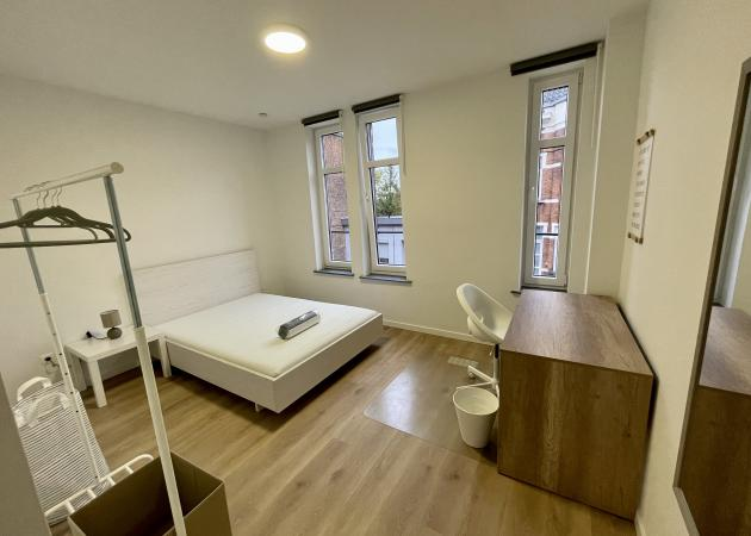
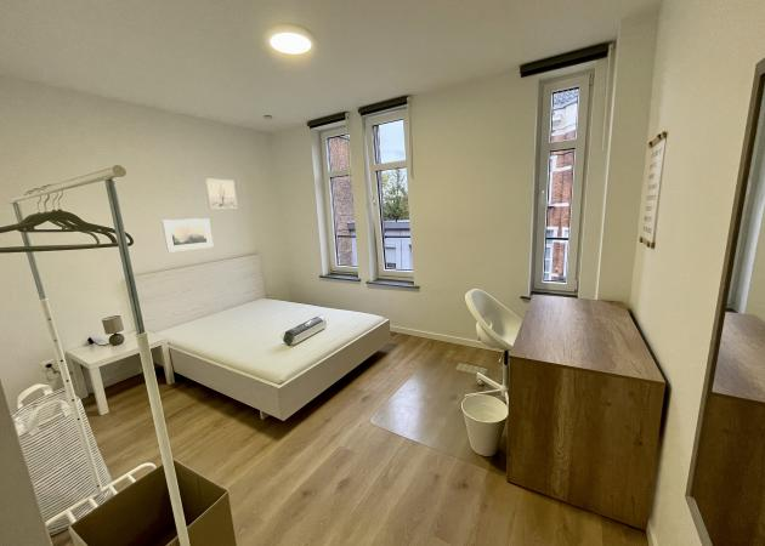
+ wall art [204,177,238,210]
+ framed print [162,217,214,254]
